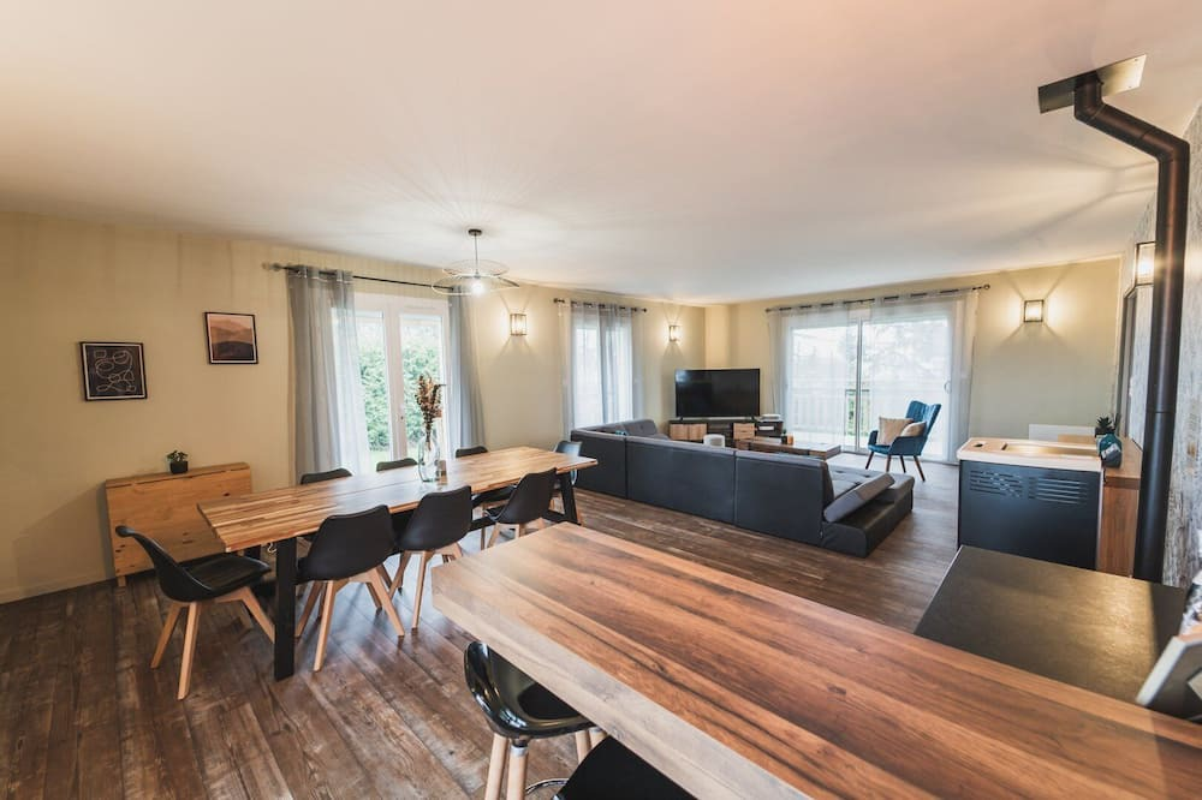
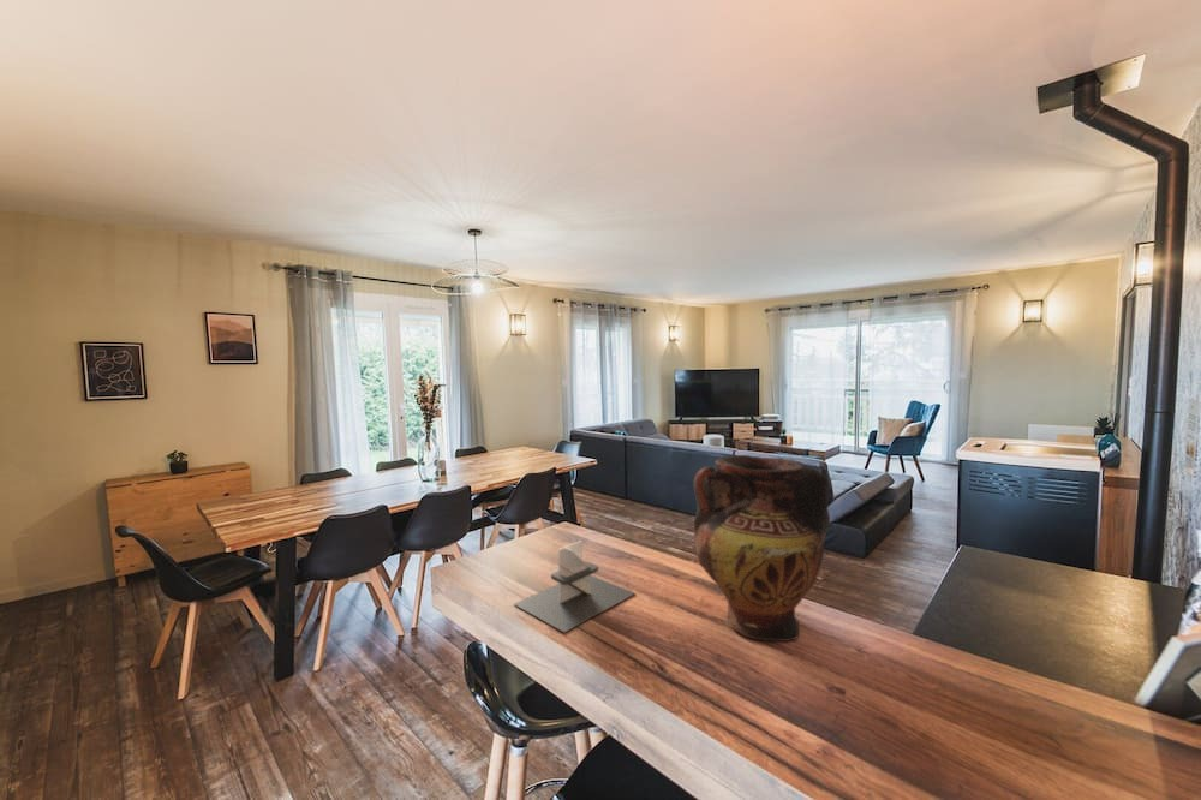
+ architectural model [513,539,637,633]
+ vase [693,454,831,643]
